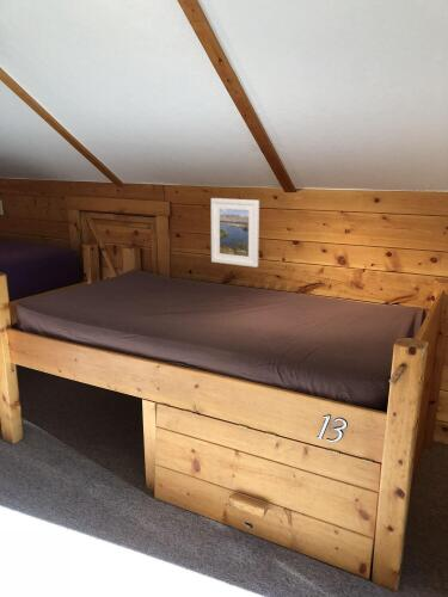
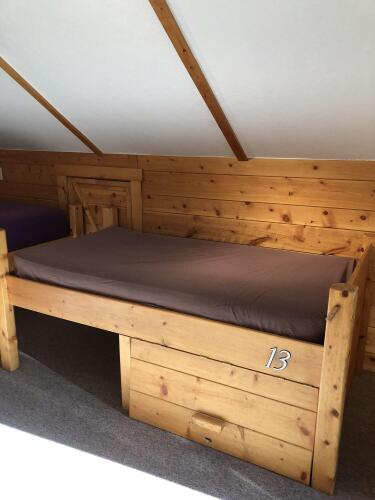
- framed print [210,197,260,269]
